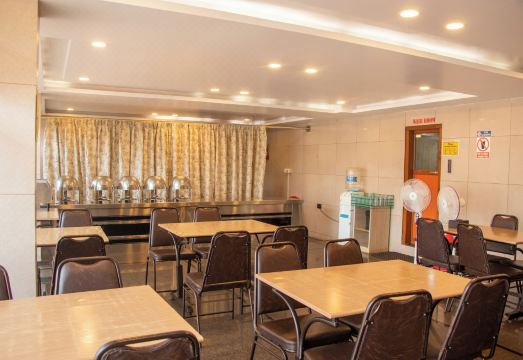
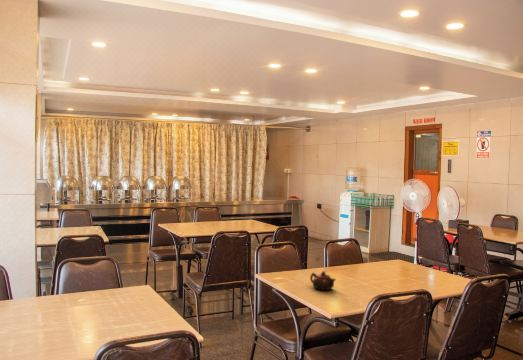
+ teapot [309,270,337,291]
